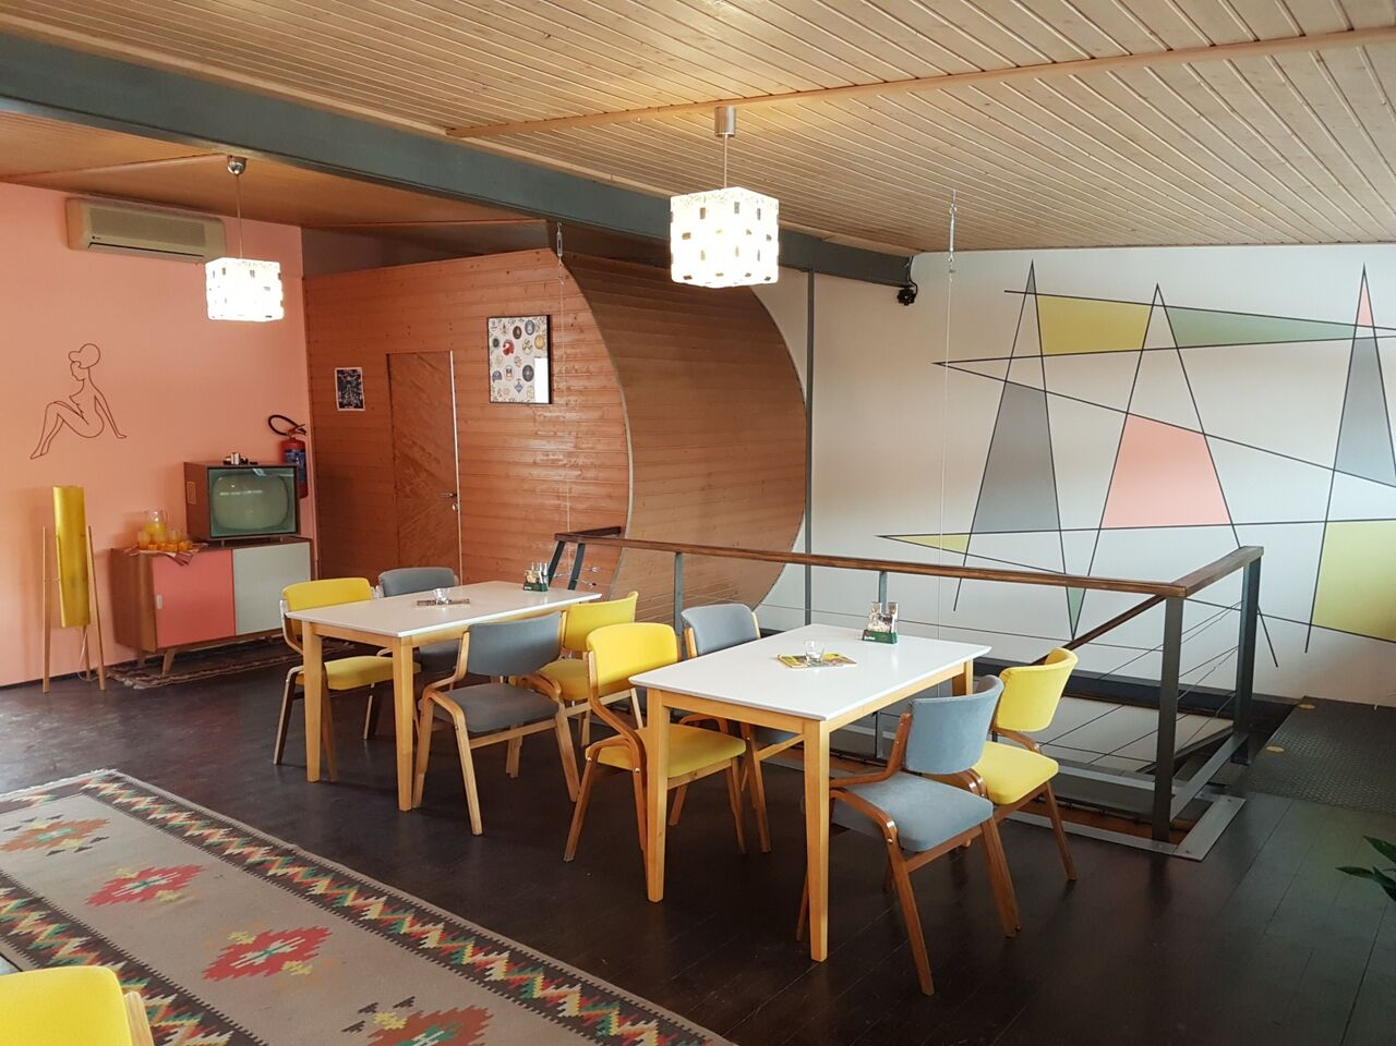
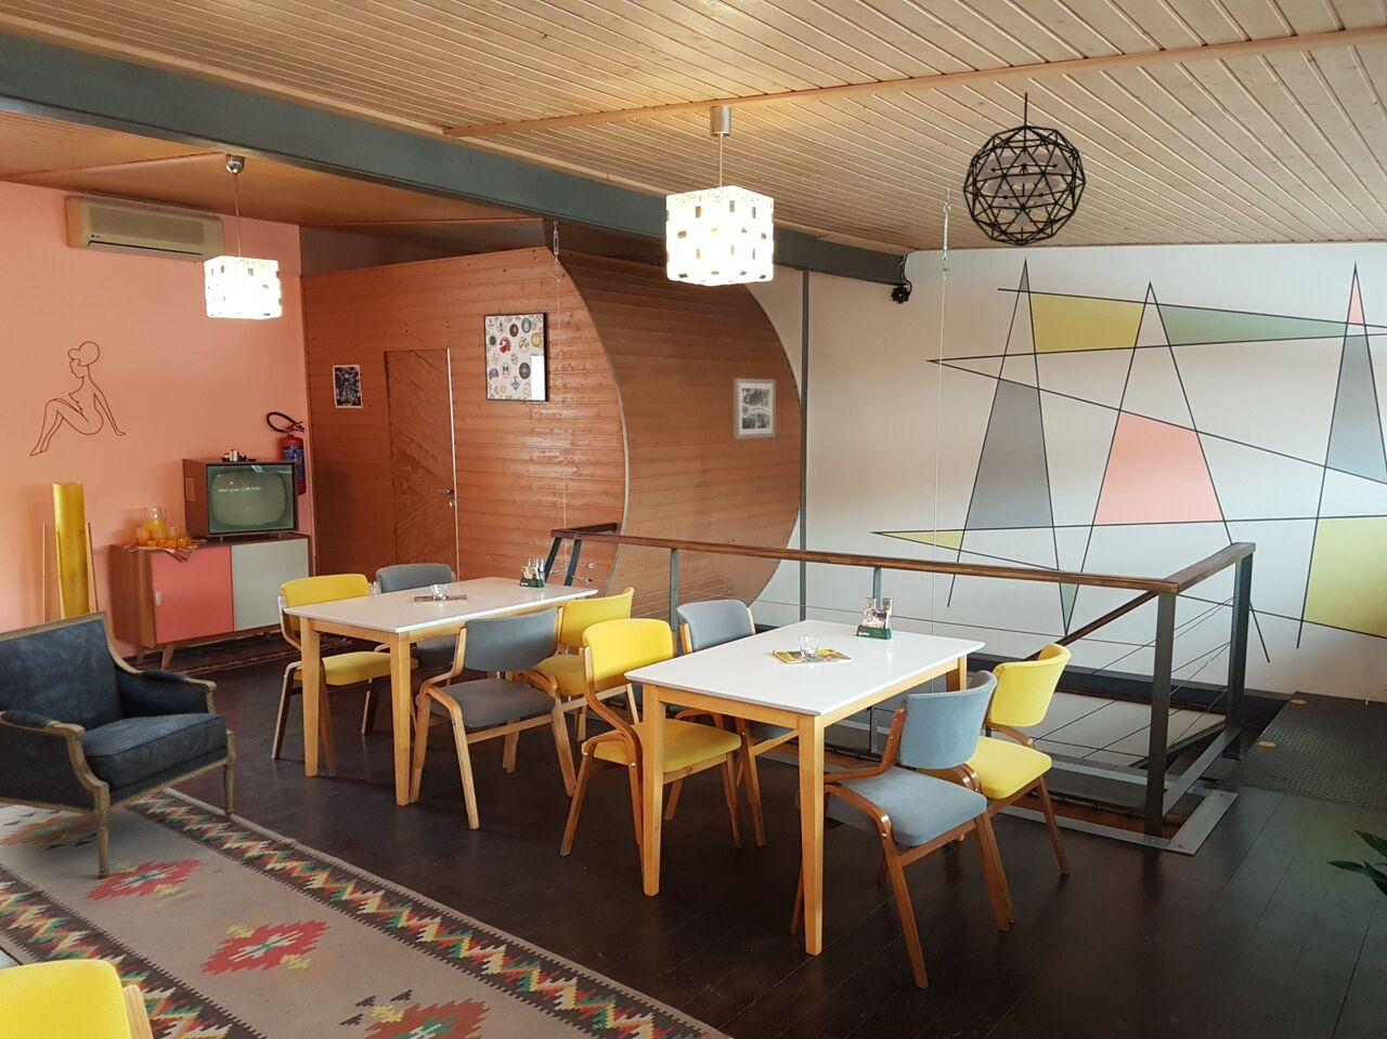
+ pendant light [962,91,1087,248]
+ armchair [0,609,236,880]
+ wall art [733,378,777,441]
